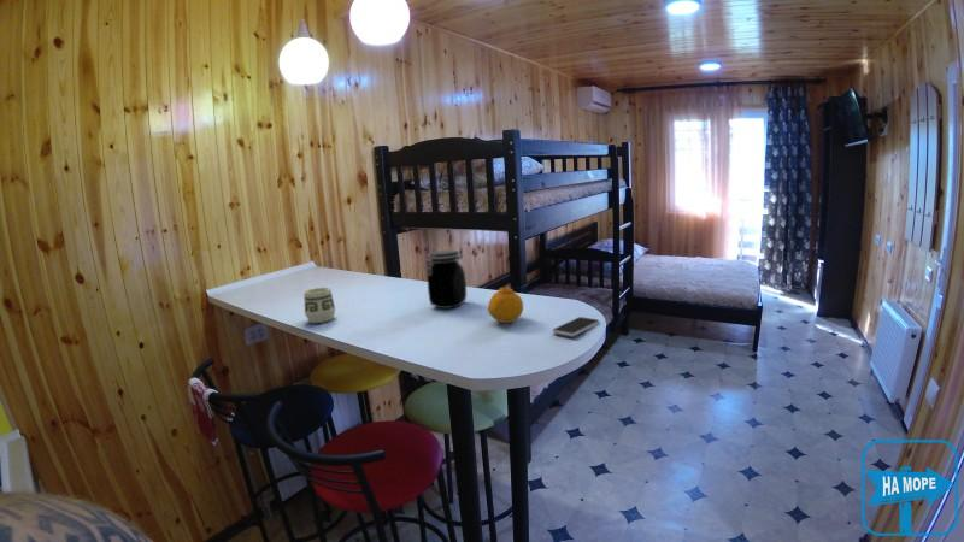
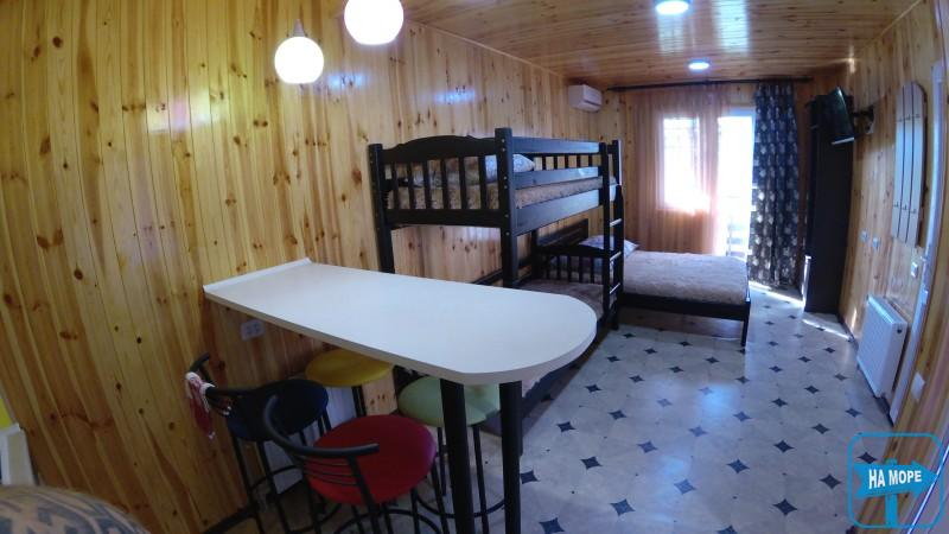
- smartphone [552,316,600,337]
- jar [424,249,468,310]
- fruit [487,287,524,324]
- cup [302,287,336,324]
